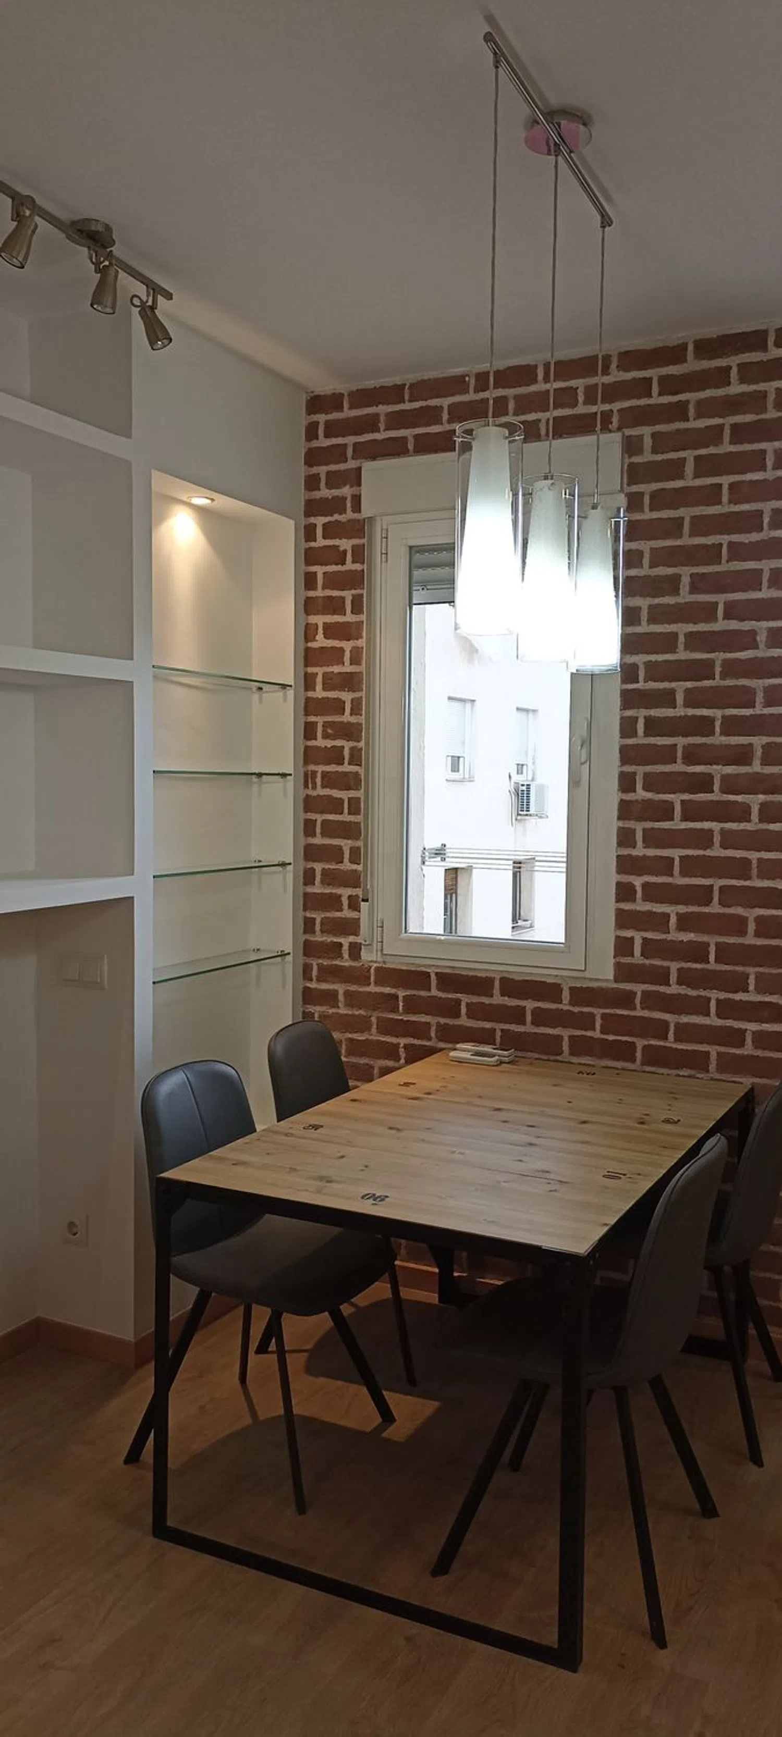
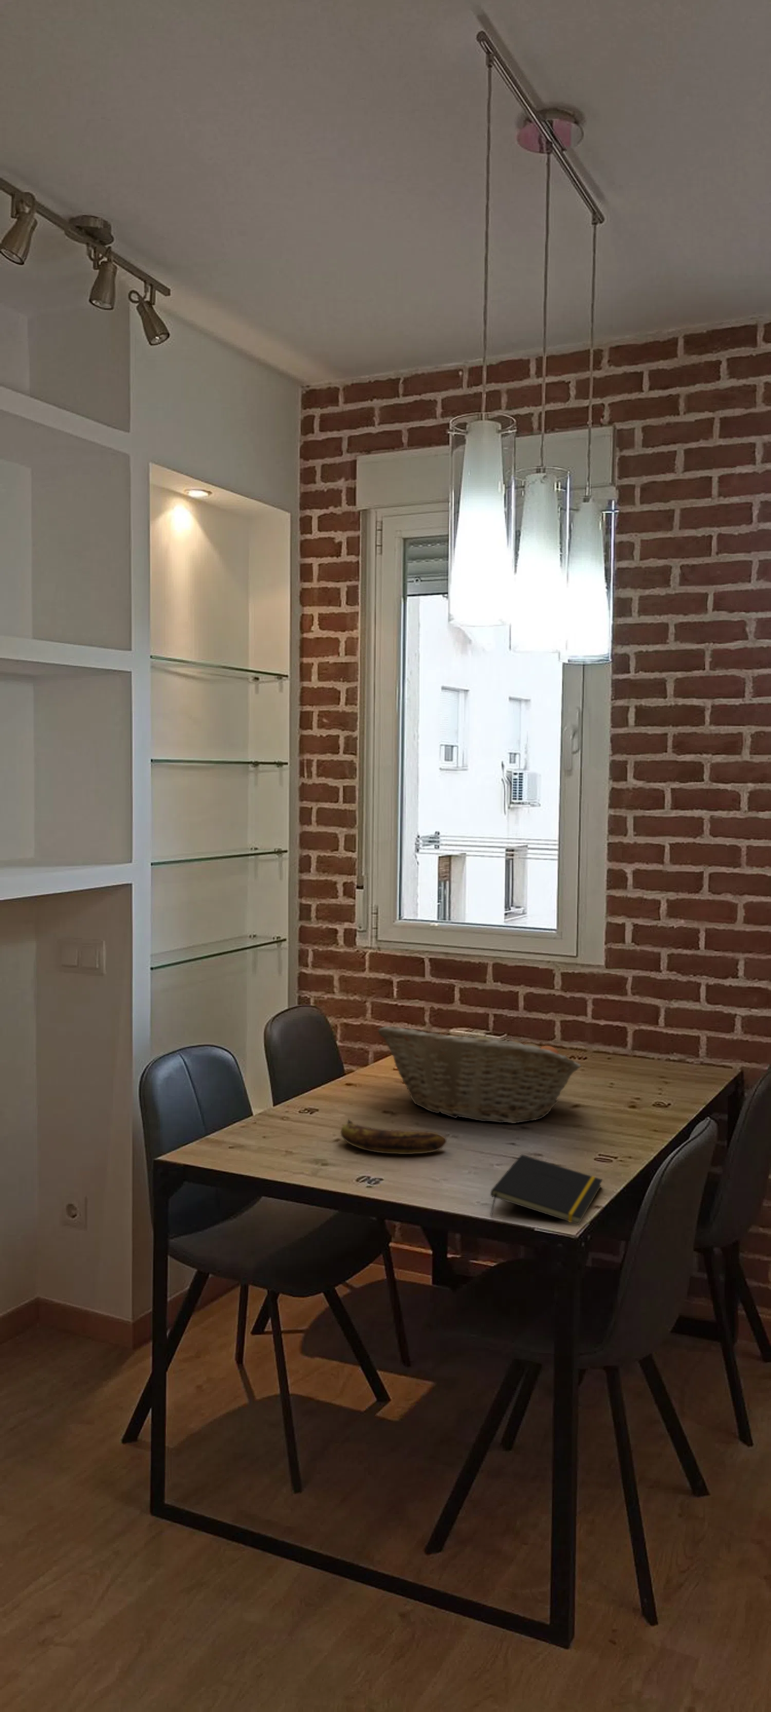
+ fruit basket [377,1025,581,1124]
+ banana [341,1117,447,1155]
+ notepad [490,1154,603,1225]
